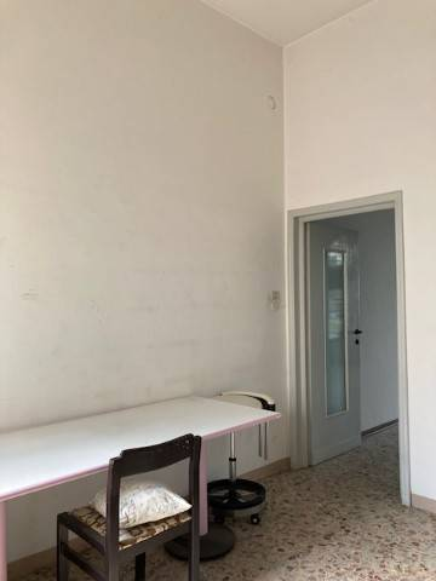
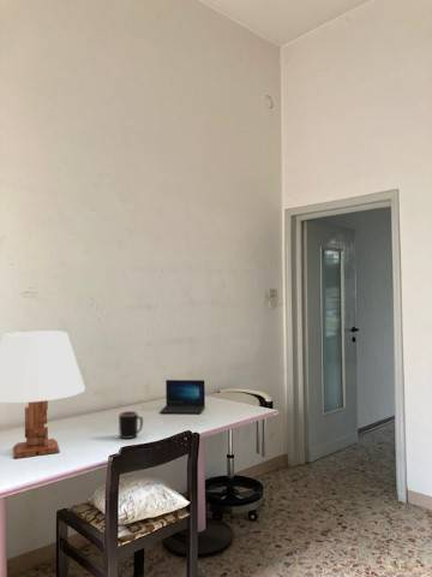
+ mug [118,410,144,440]
+ laptop [160,379,206,415]
+ table lamp [0,331,86,459]
